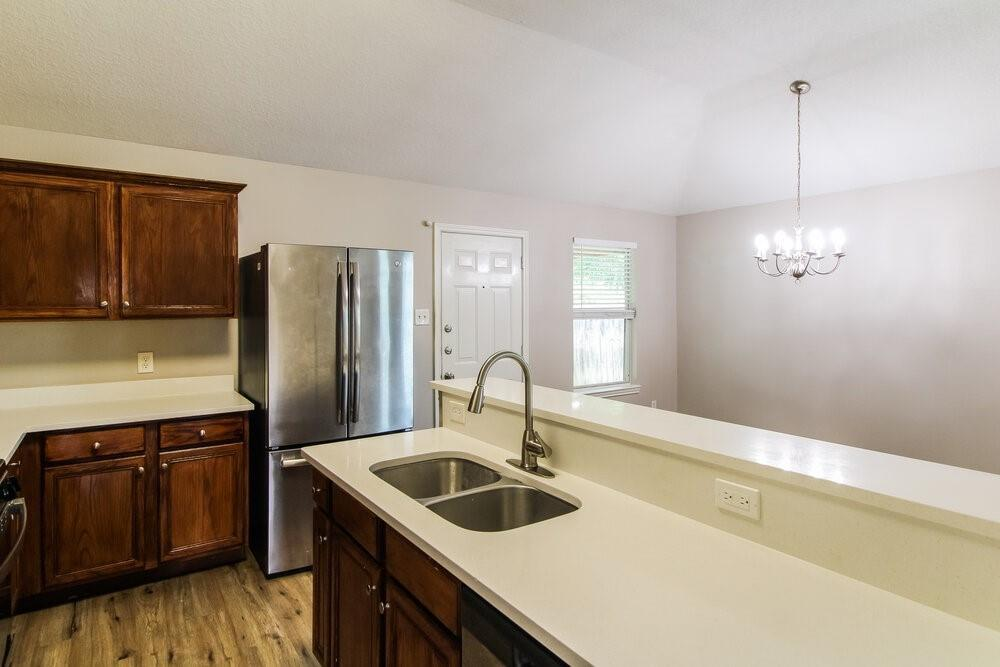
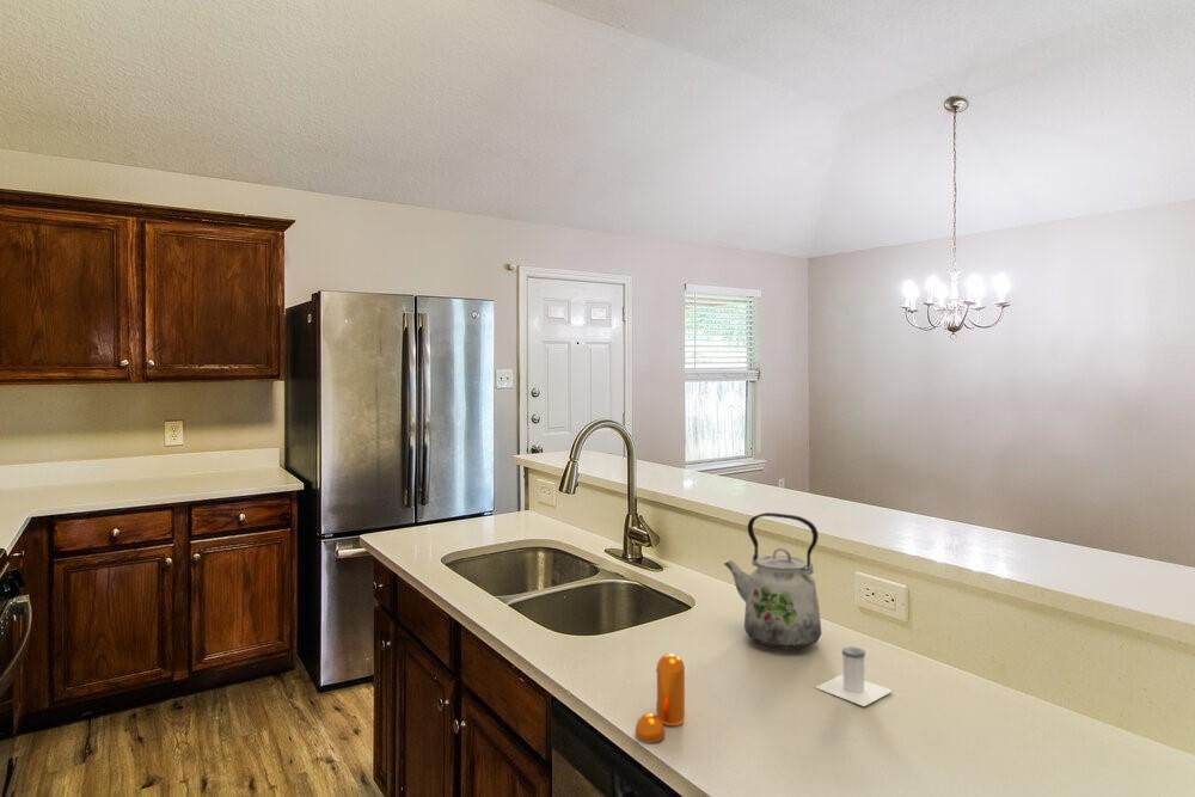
+ salt shaker [815,645,894,707]
+ pepper shaker [635,652,686,743]
+ kettle [723,511,823,650]
